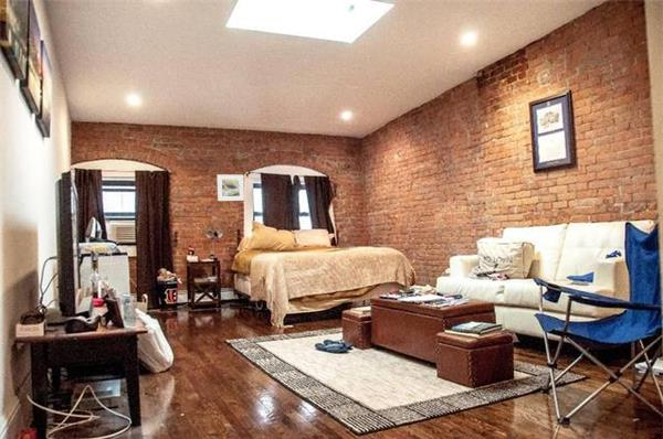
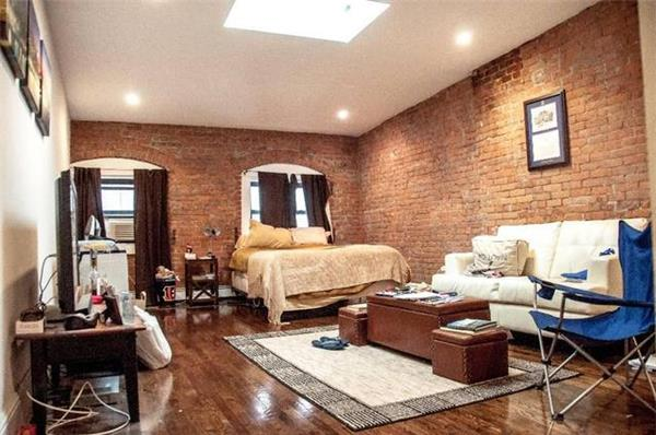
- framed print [215,173,245,202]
